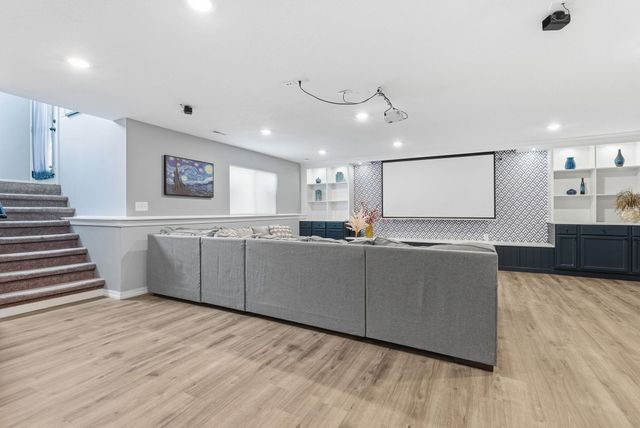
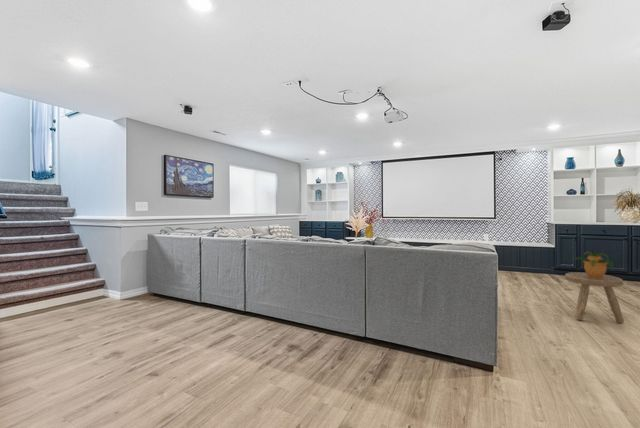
+ potted plant [571,249,616,278]
+ stool [564,271,625,324]
